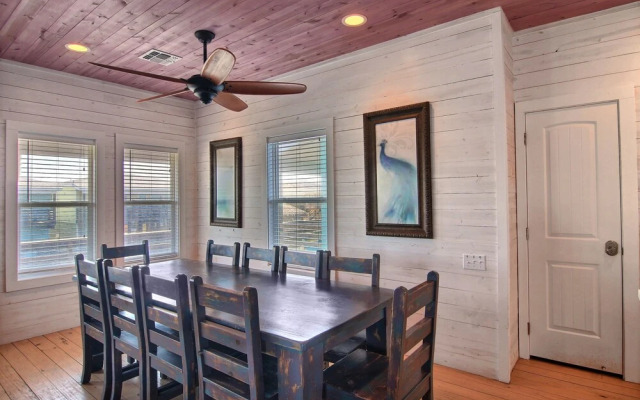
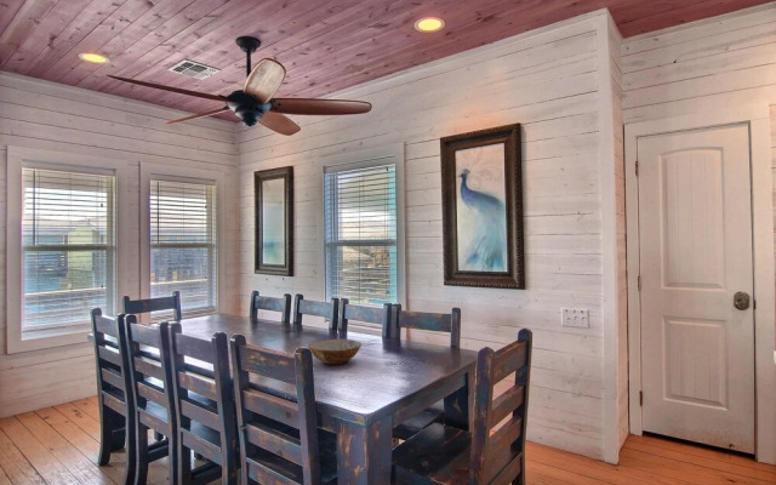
+ bowl [307,338,363,366]
